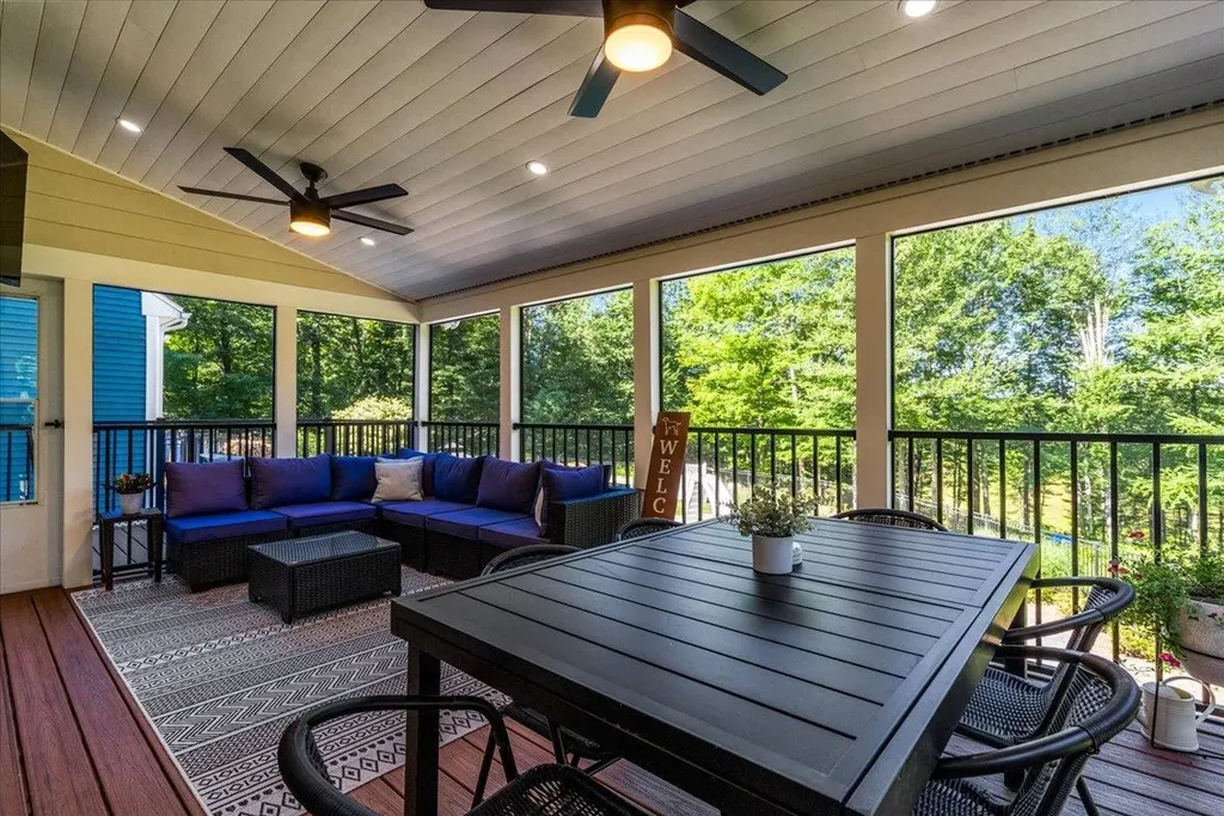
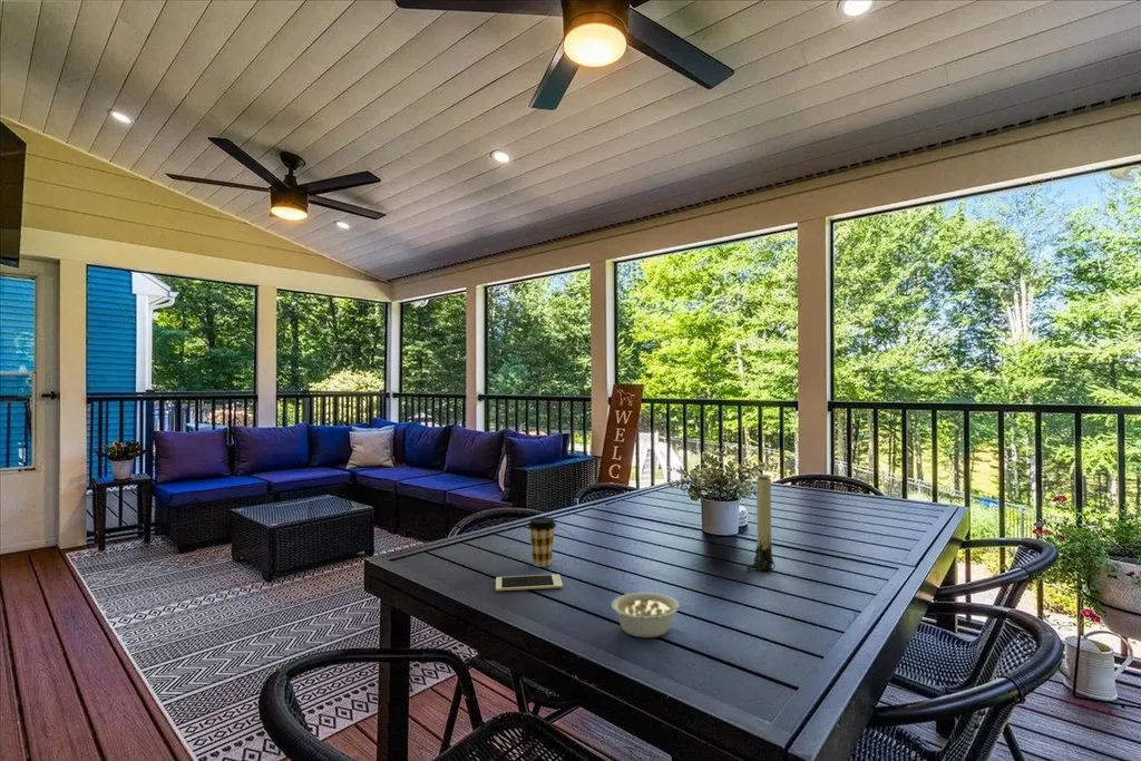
+ legume [611,592,694,638]
+ coffee cup [527,516,557,568]
+ candle [745,474,777,573]
+ cell phone [495,573,564,592]
